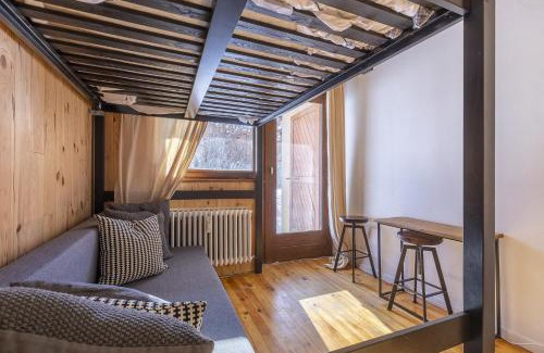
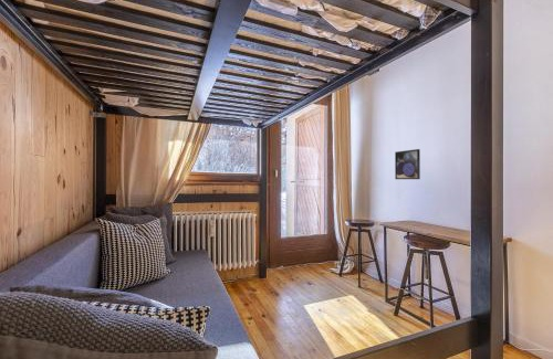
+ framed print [394,148,421,180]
